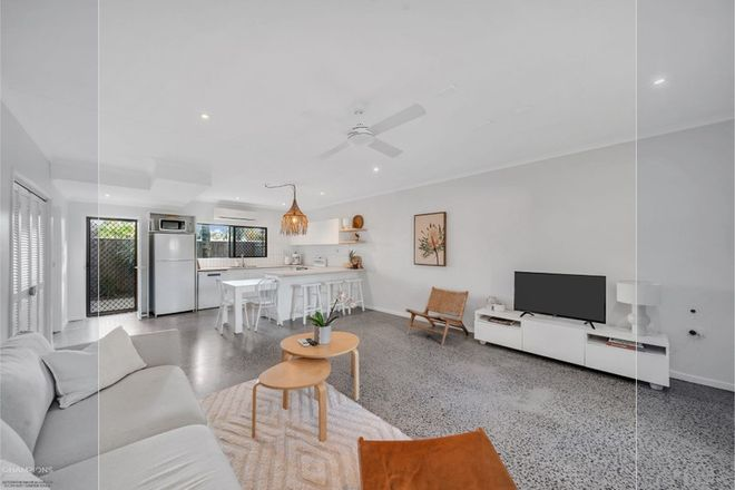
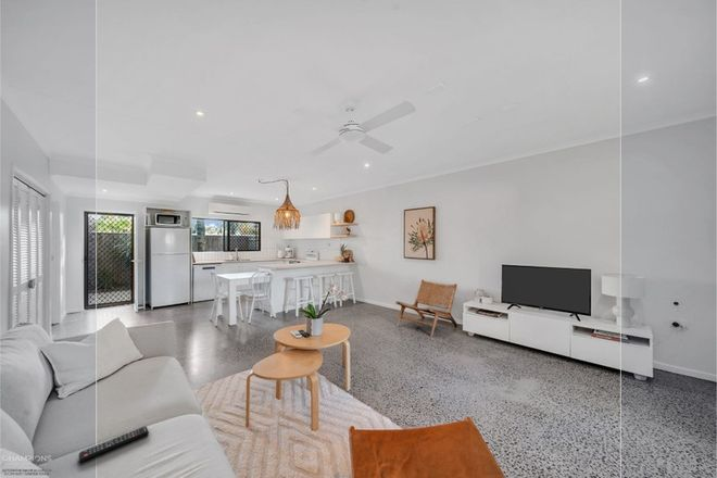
+ remote control [78,425,150,464]
